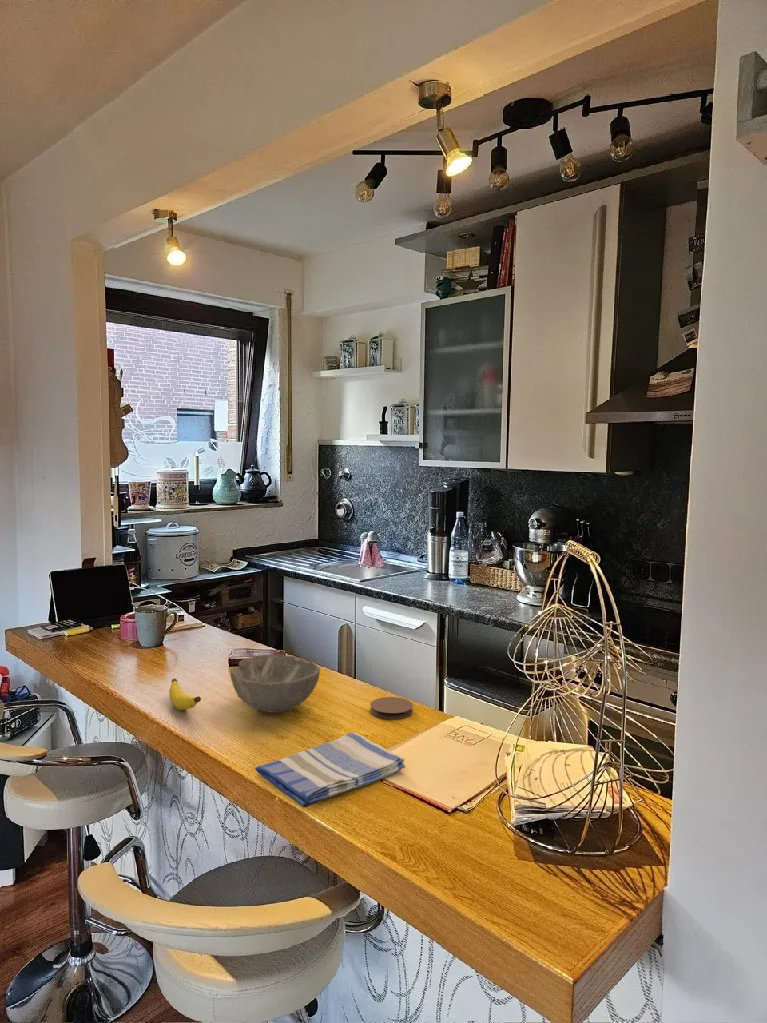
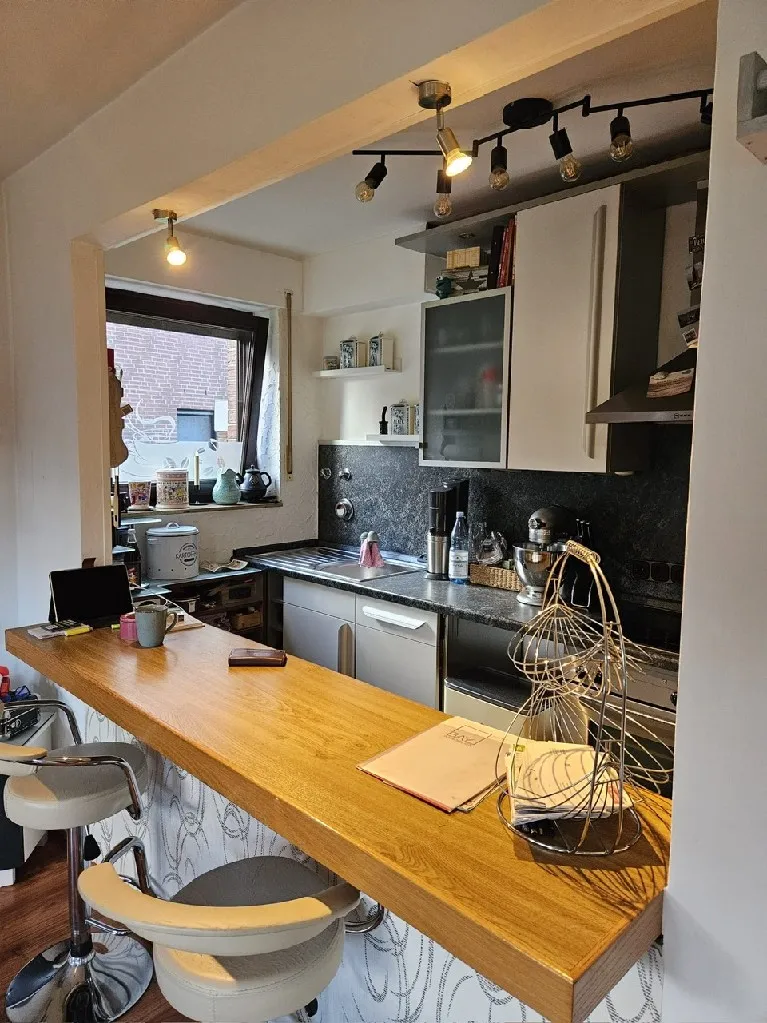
- coaster [369,696,414,720]
- dish towel [254,732,406,808]
- bowl [229,654,321,714]
- banana [168,678,202,711]
